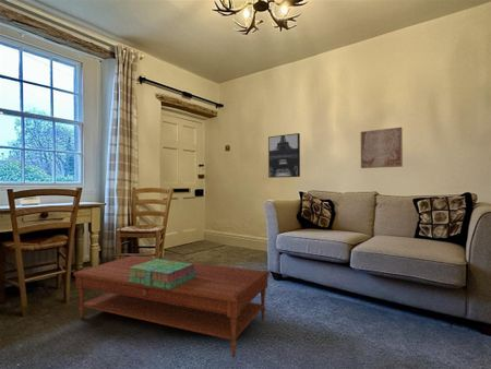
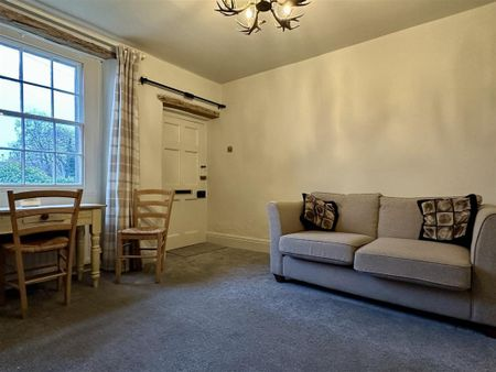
- wall art [267,132,301,179]
- stack of books [128,258,196,289]
- coffee table [72,254,271,358]
- wall art [360,127,404,169]
